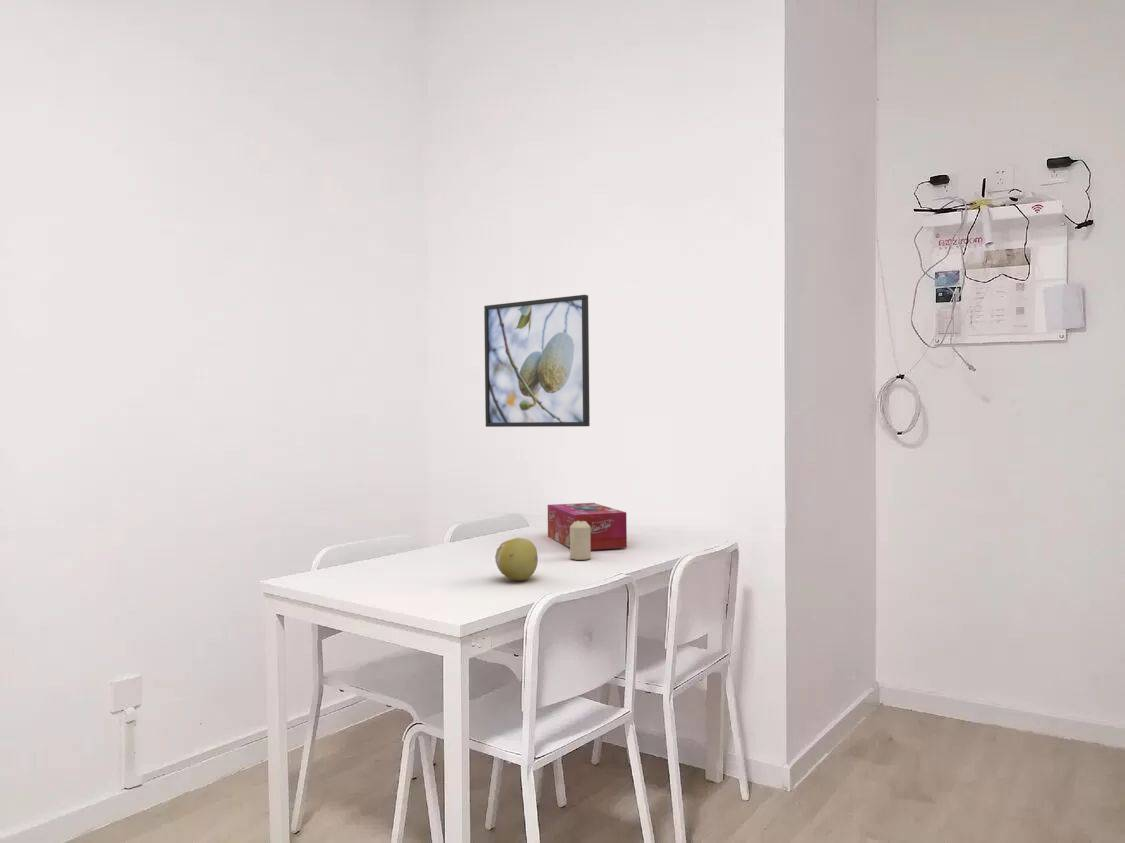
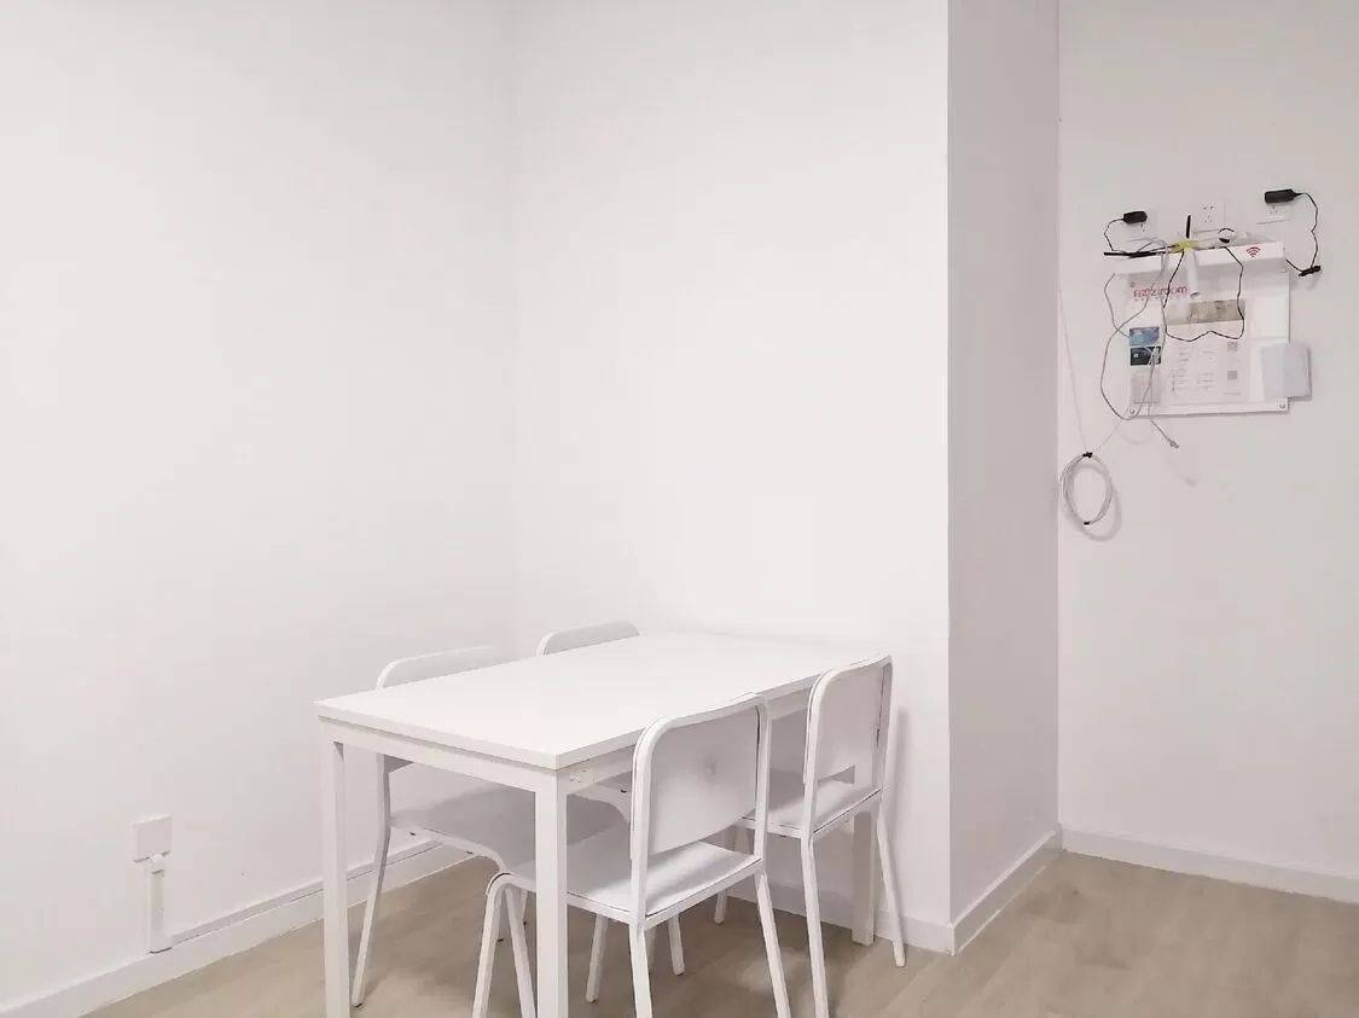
- fruit [494,537,539,581]
- tissue box [547,502,628,551]
- candle [569,521,592,561]
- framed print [483,294,591,428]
